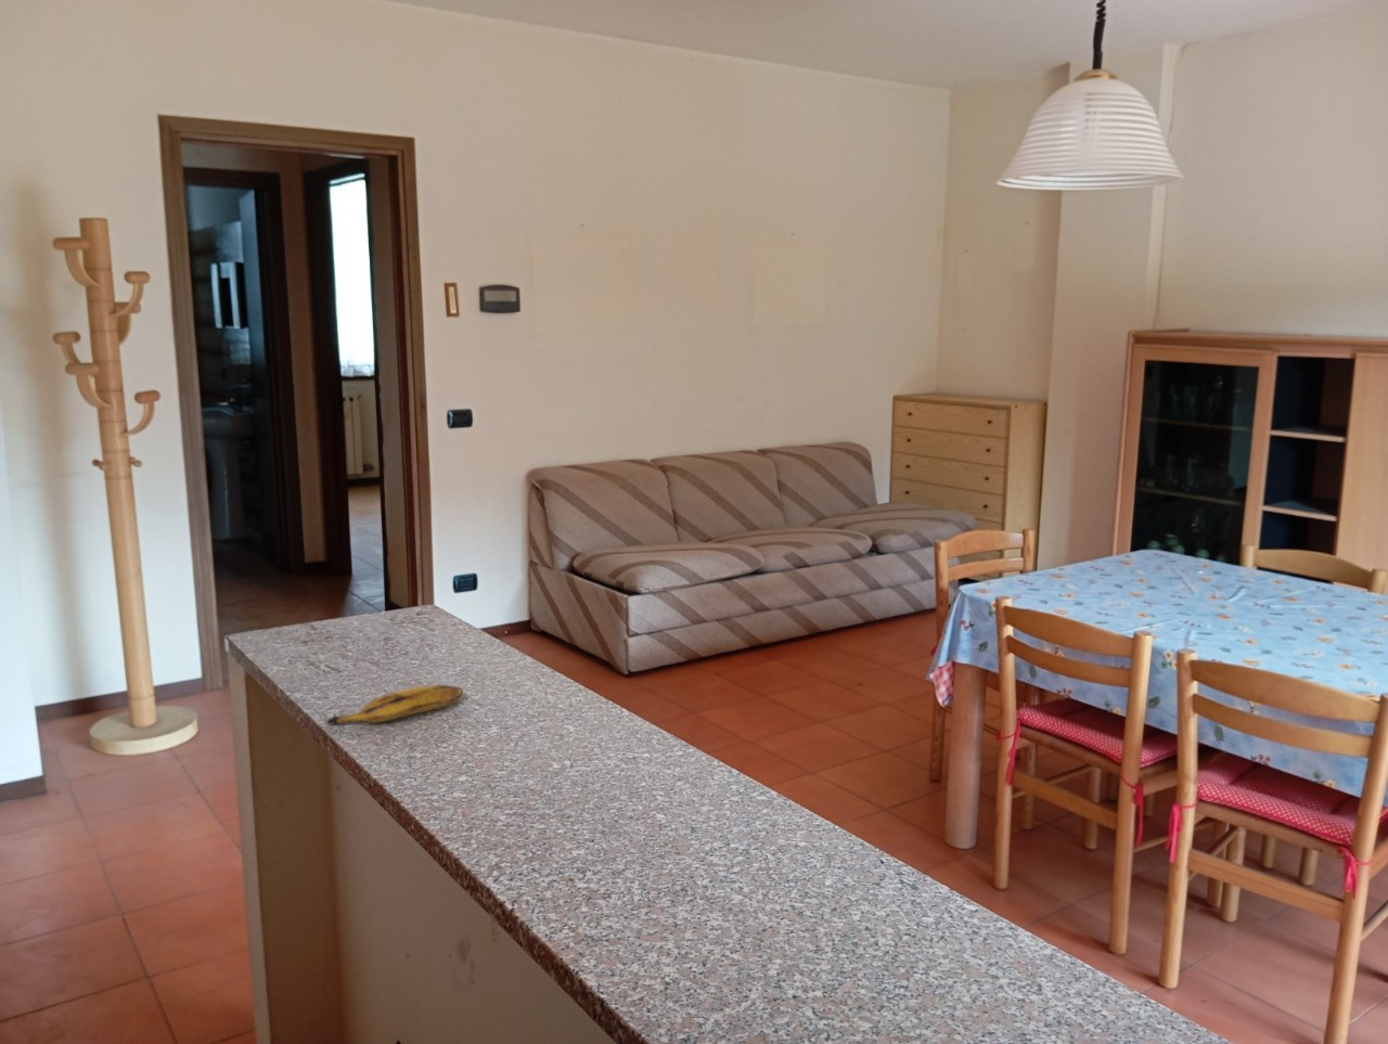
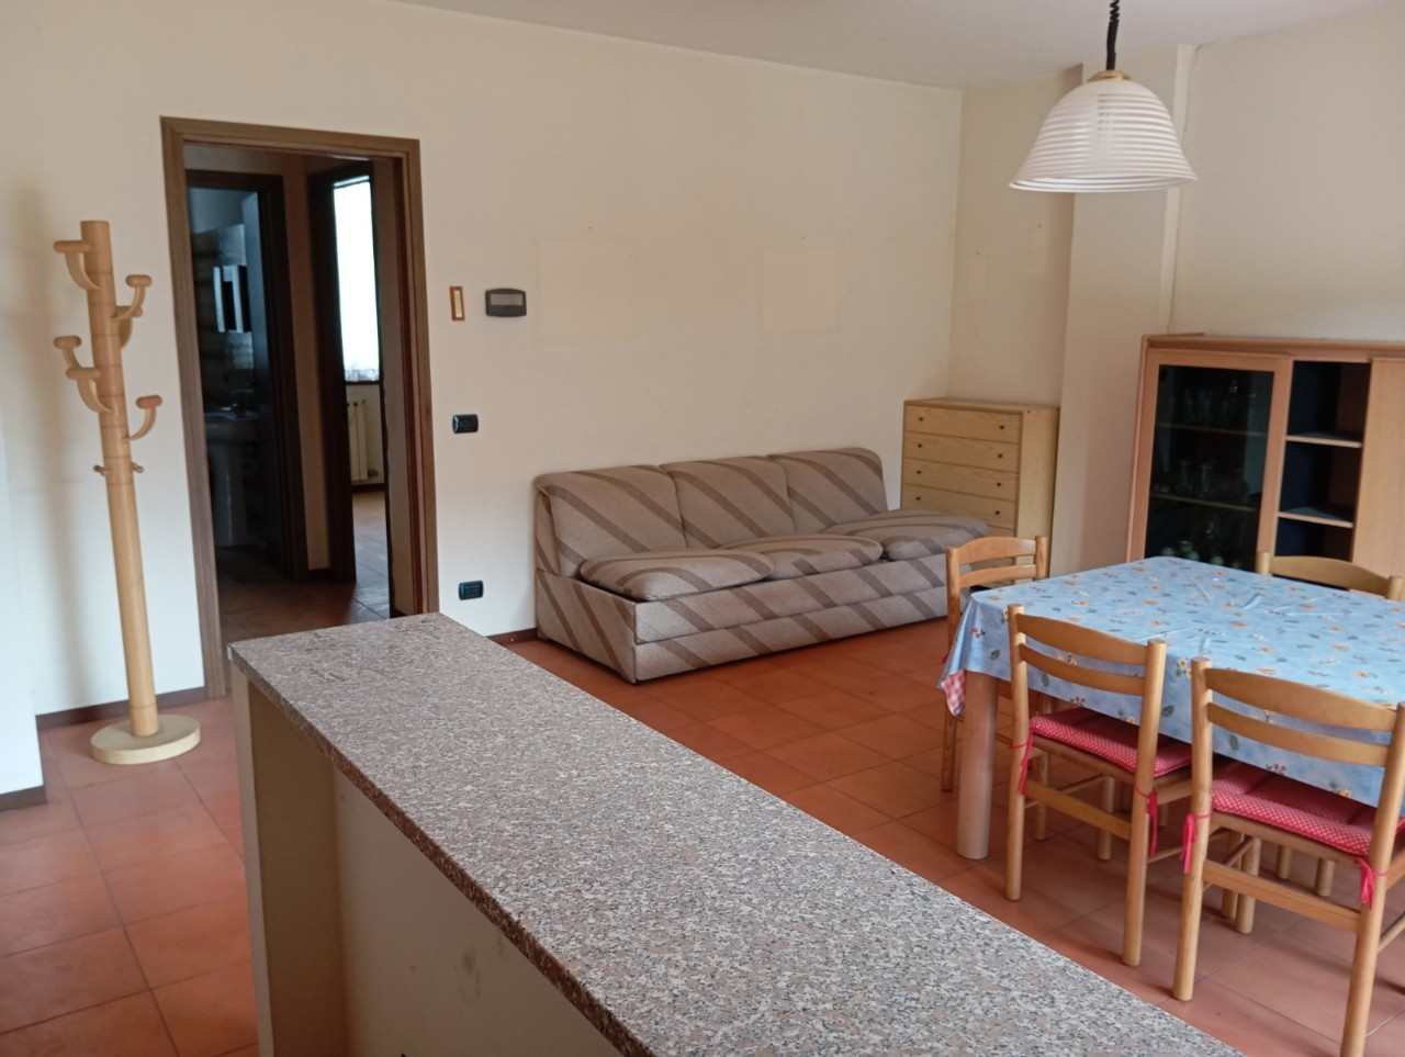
- banana [323,684,464,725]
